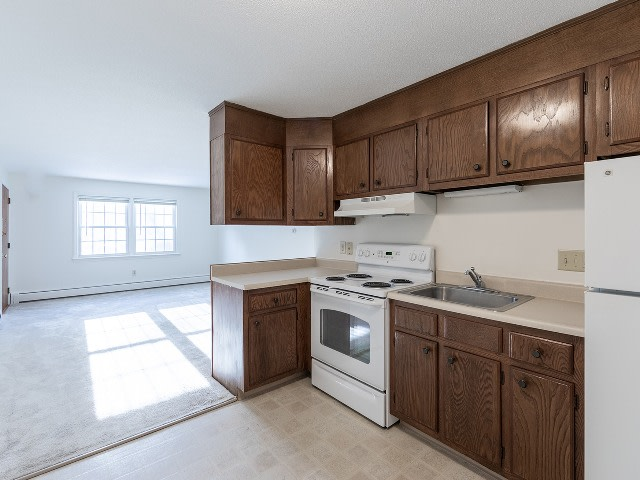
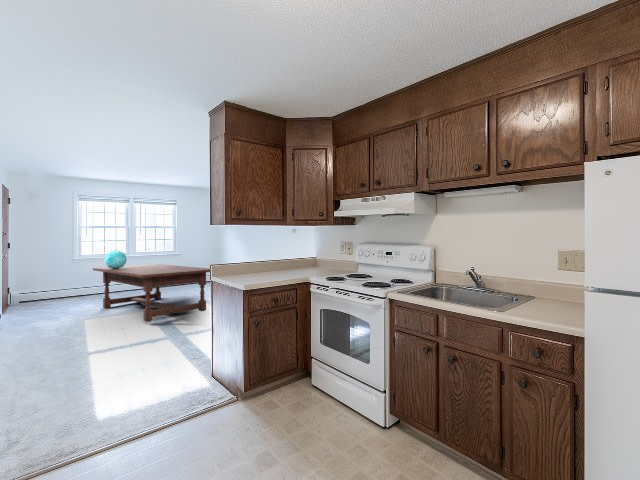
+ dining table [92,263,211,323]
+ decorative globe [104,249,128,269]
